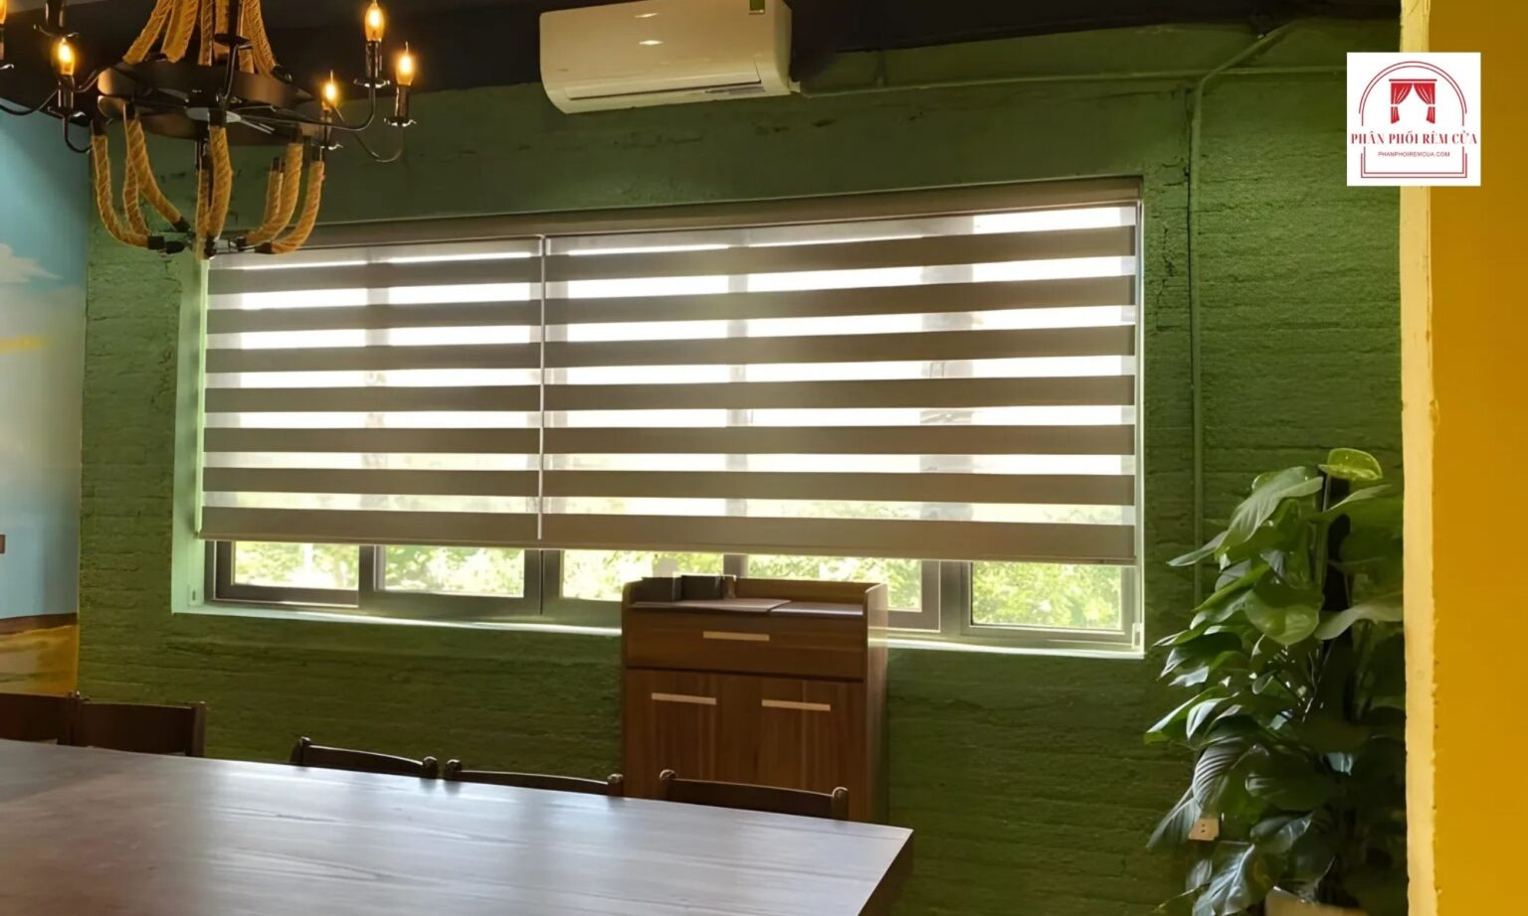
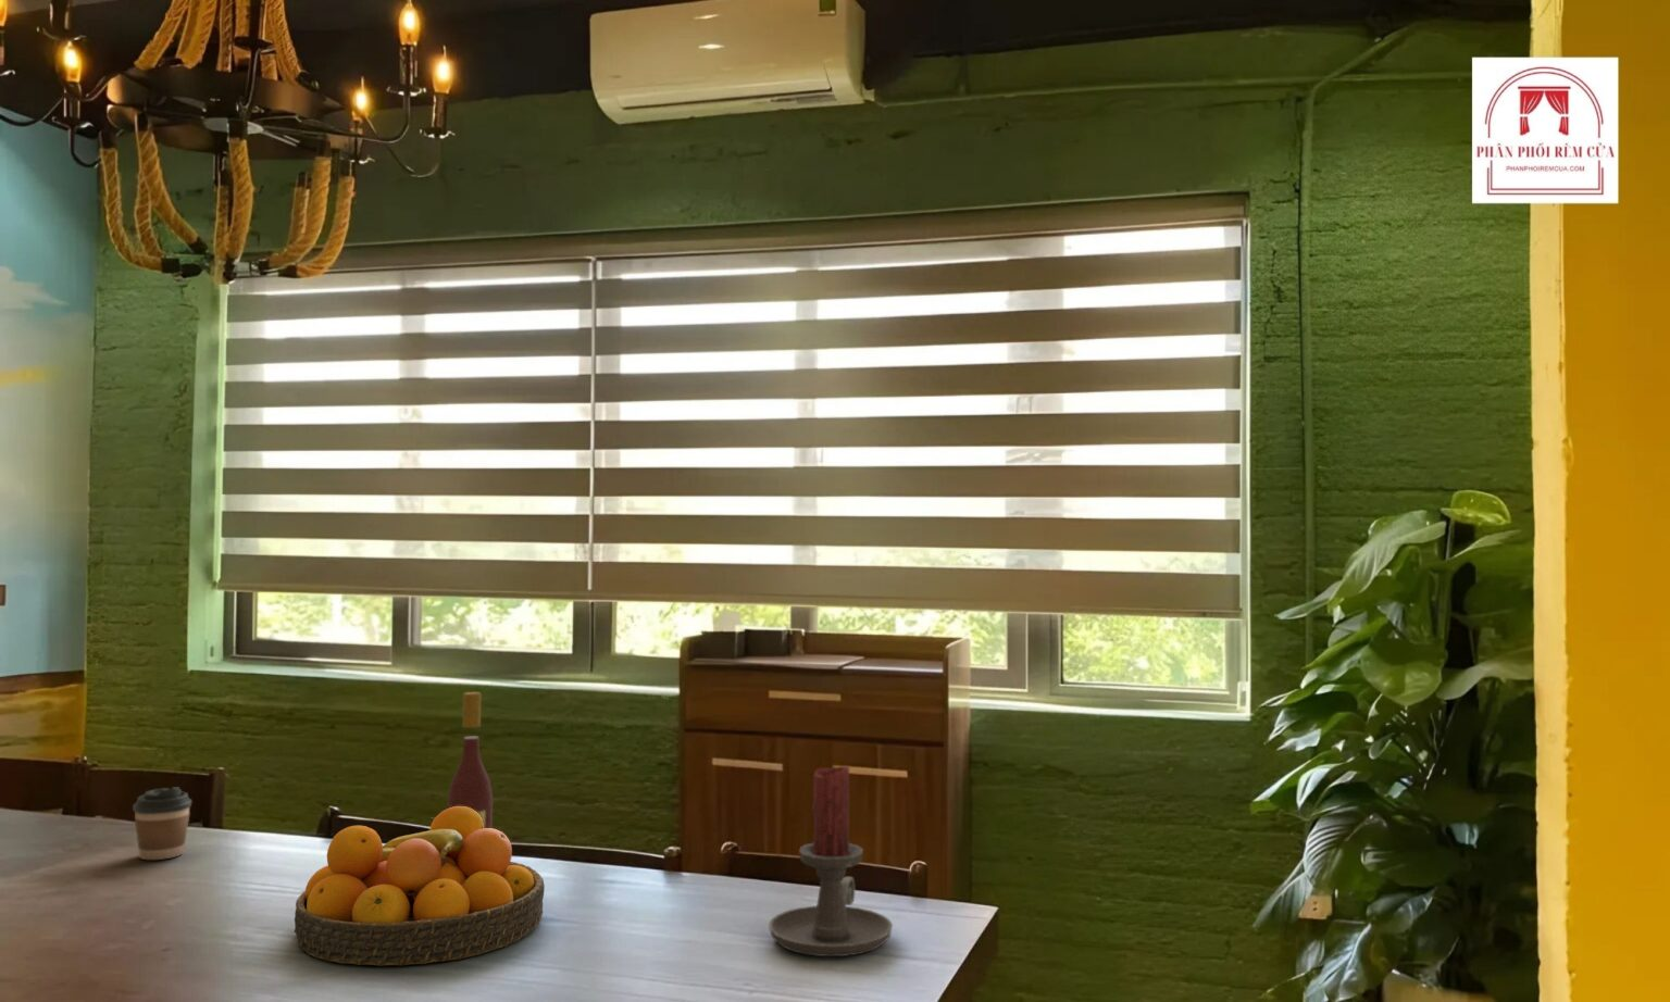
+ fruit bowl [293,806,546,966]
+ wine bottle [447,691,494,828]
+ candle holder [767,765,893,958]
+ coffee cup [131,786,192,861]
